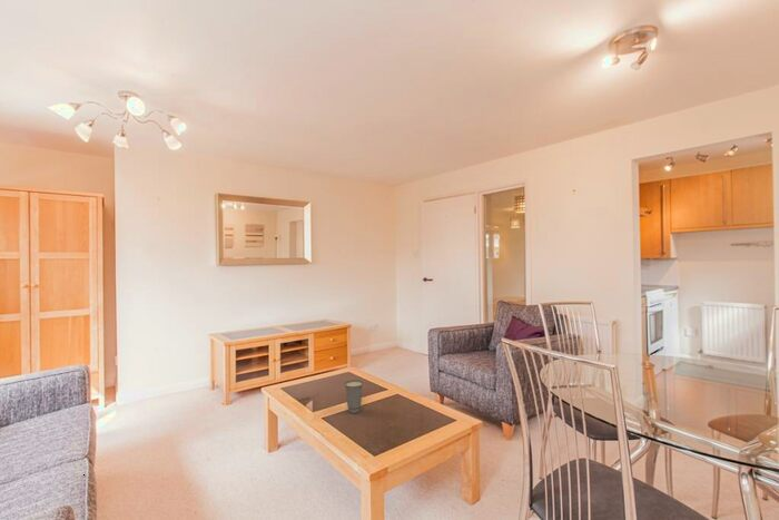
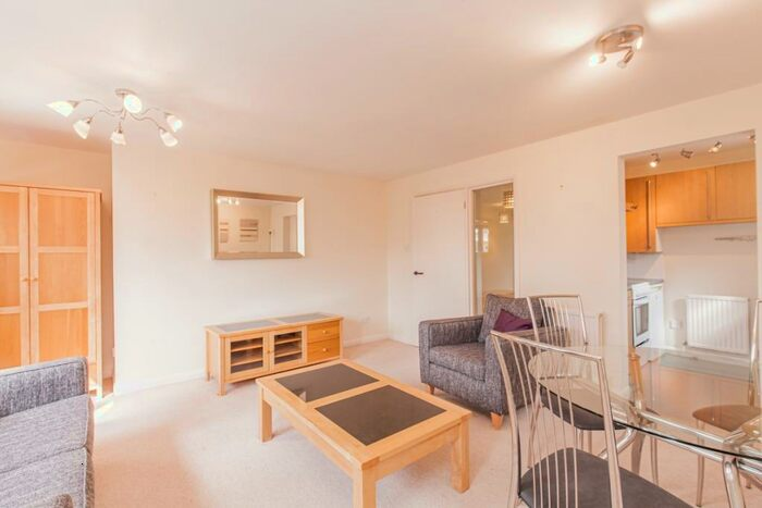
- cup [343,379,365,414]
